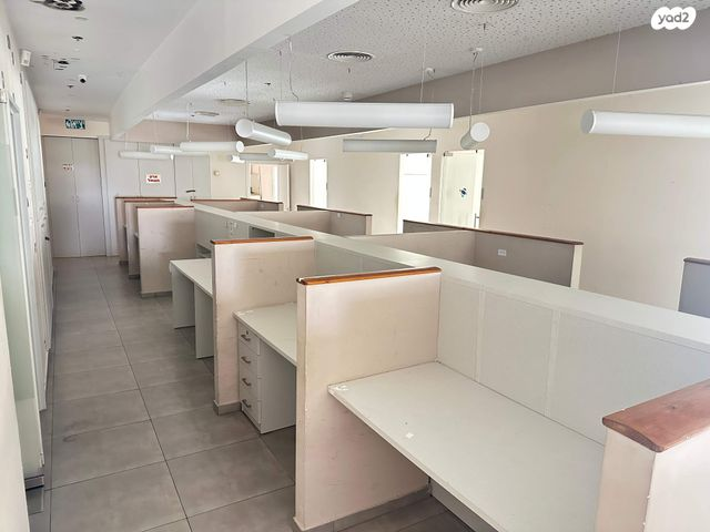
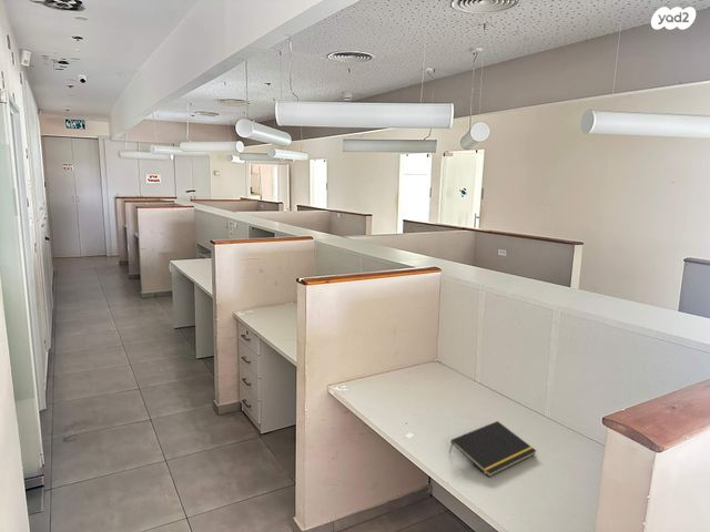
+ notepad [448,420,537,478]
